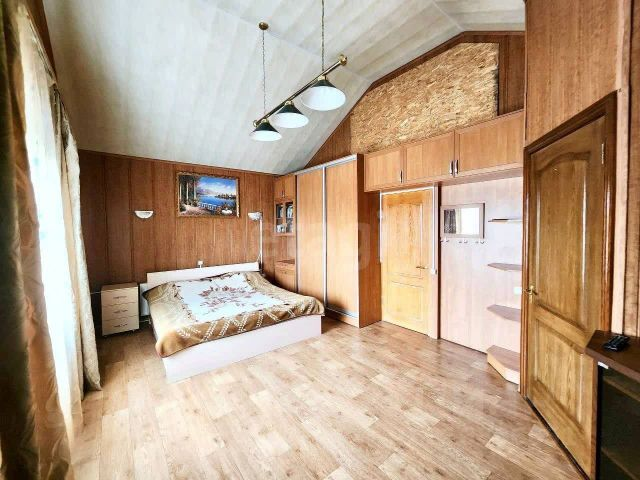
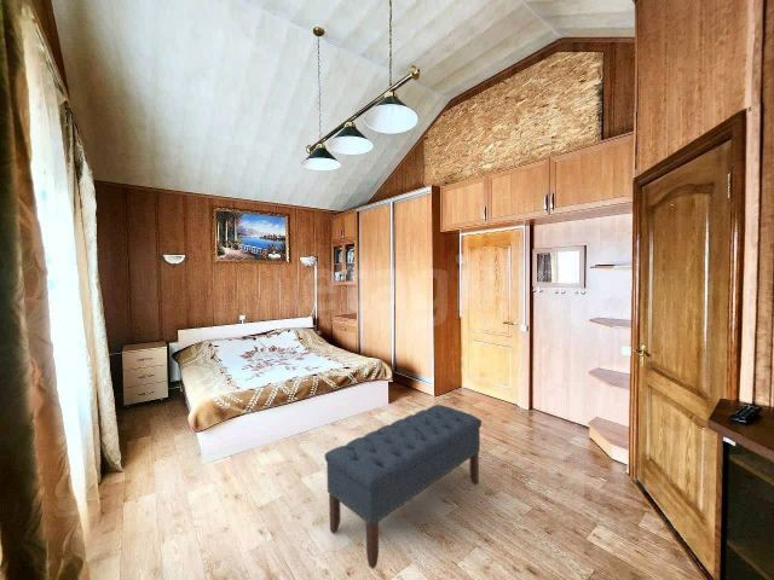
+ bench [324,404,483,569]
